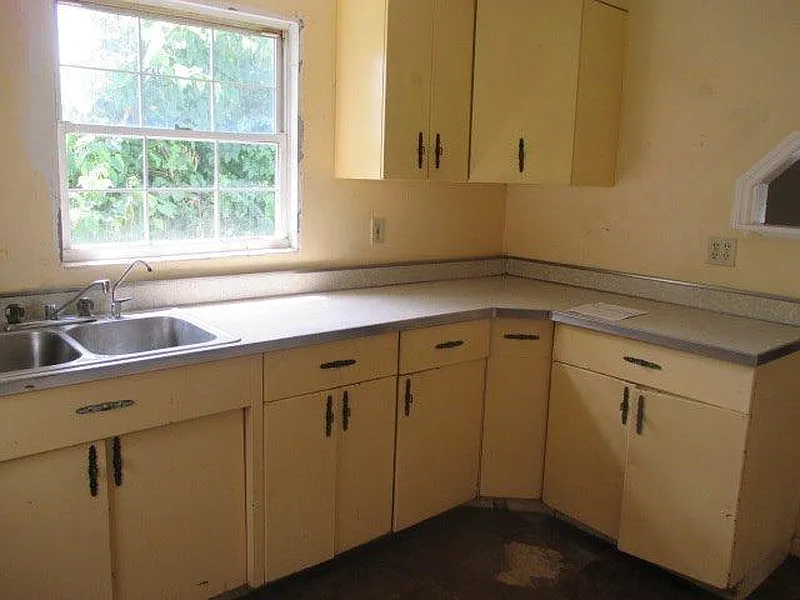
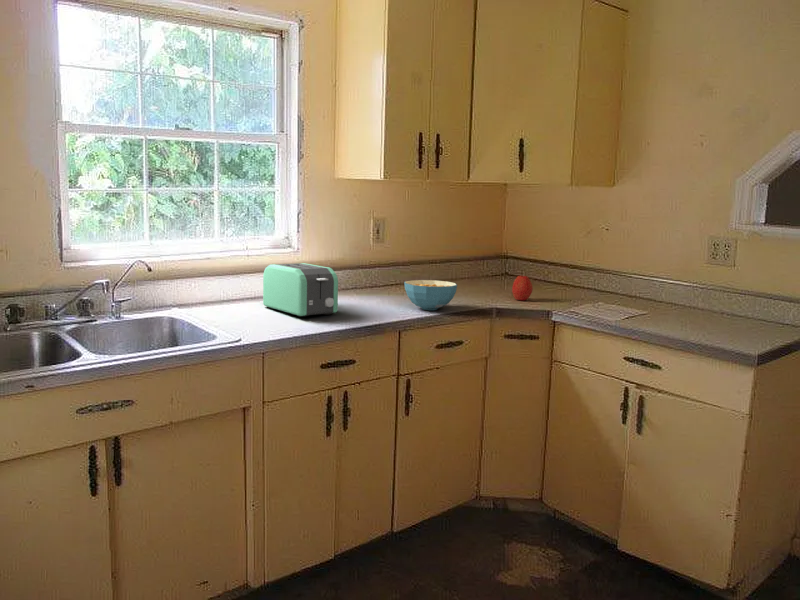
+ apple [511,275,534,301]
+ cereal bowl [403,279,458,311]
+ toaster [262,262,339,318]
